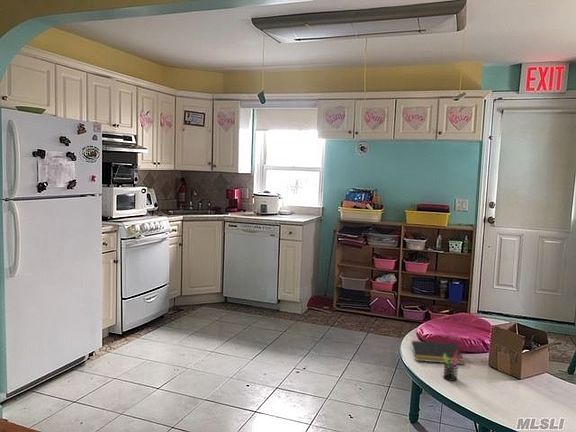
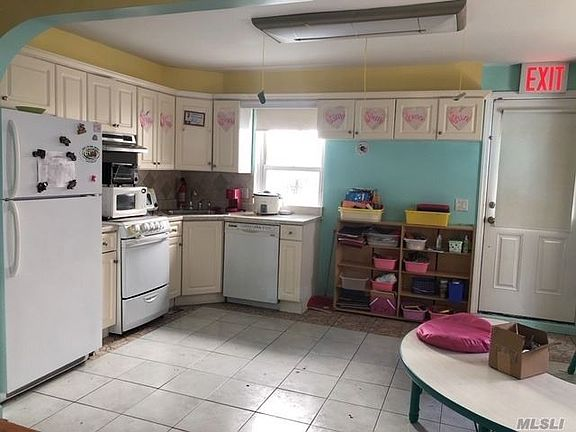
- notepad [409,340,465,365]
- pen holder [442,351,463,382]
